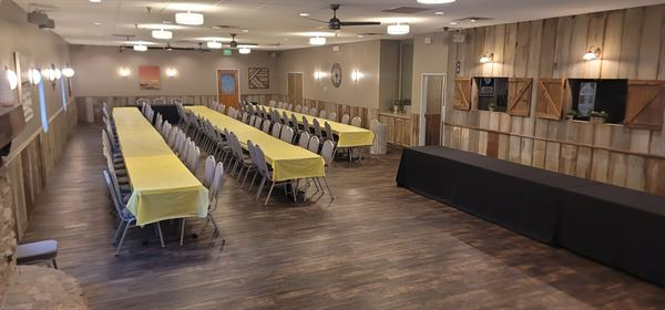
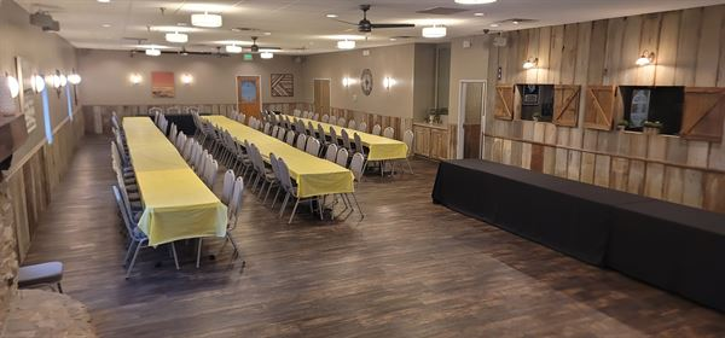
- trash can [369,123,389,155]
